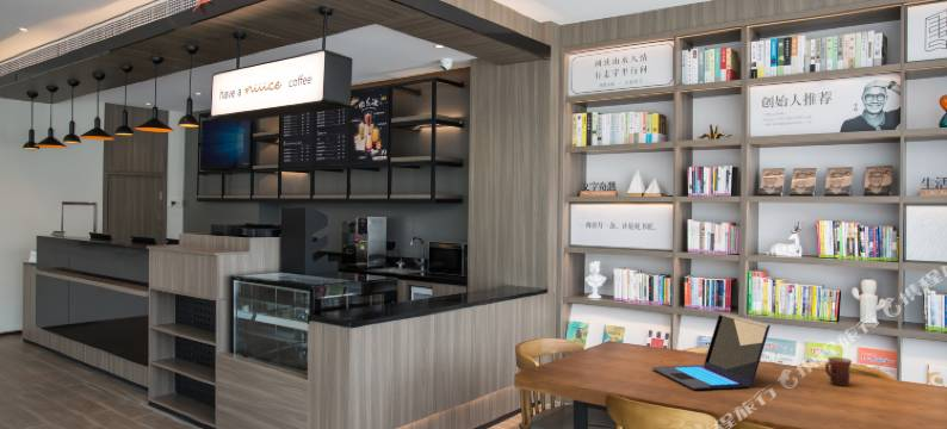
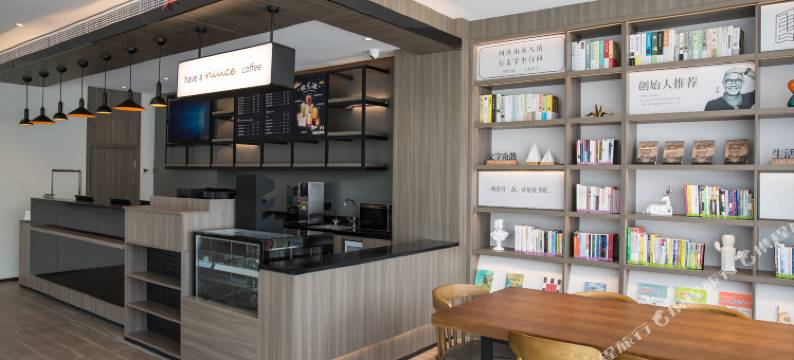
- mug [824,356,853,387]
- laptop [650,311,772,391]
